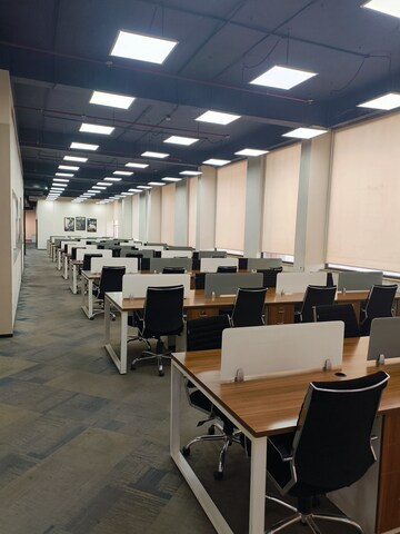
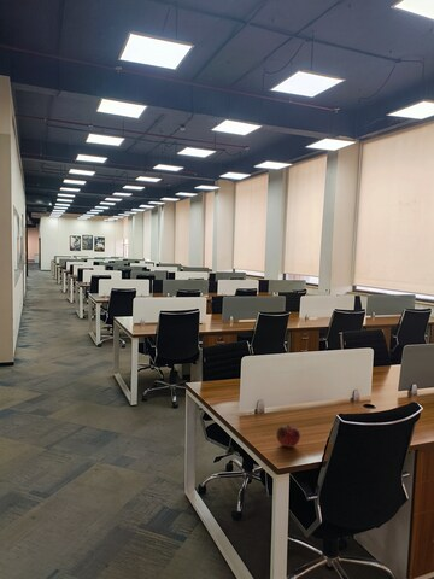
+ fruit [276,423,301,449]
